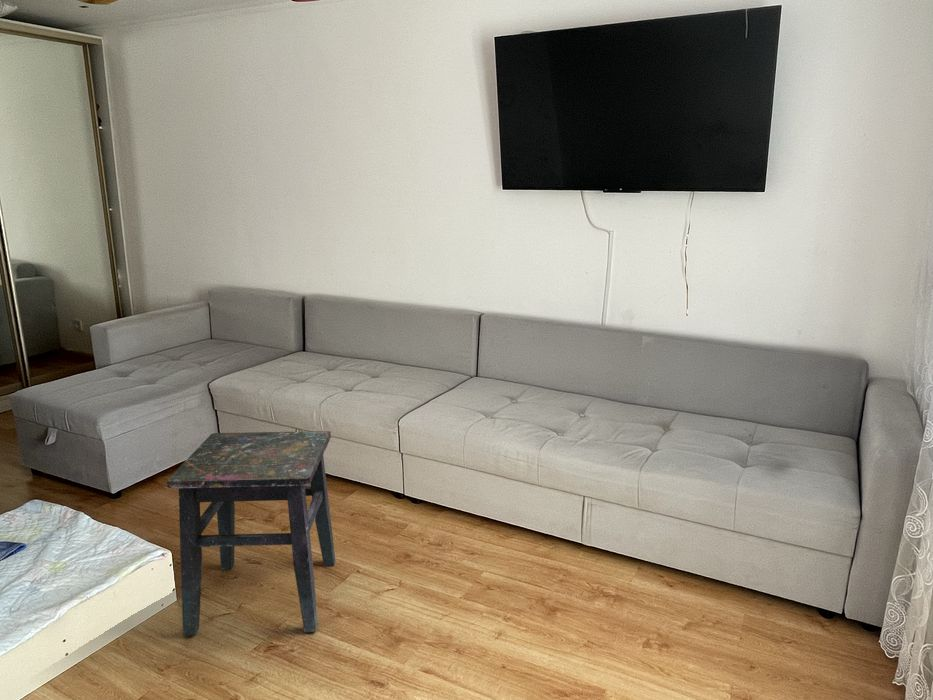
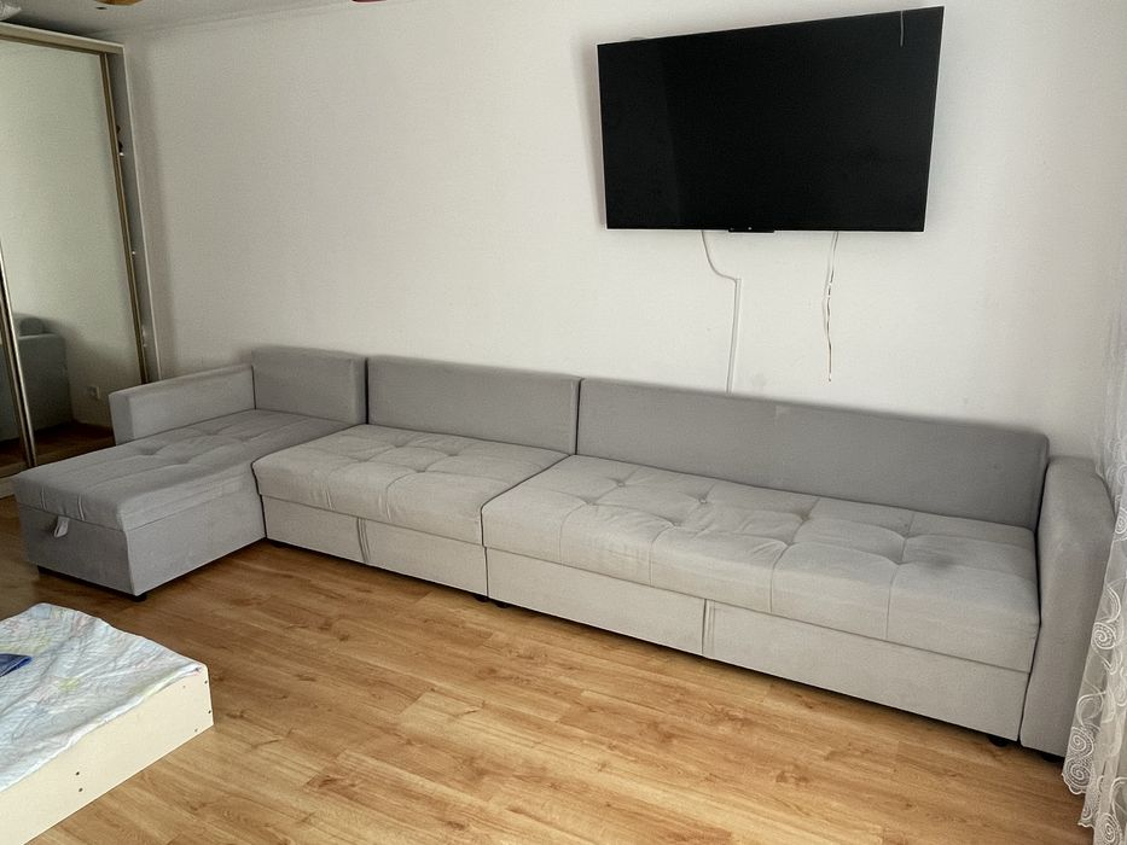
- side table [166,430,336,637]
